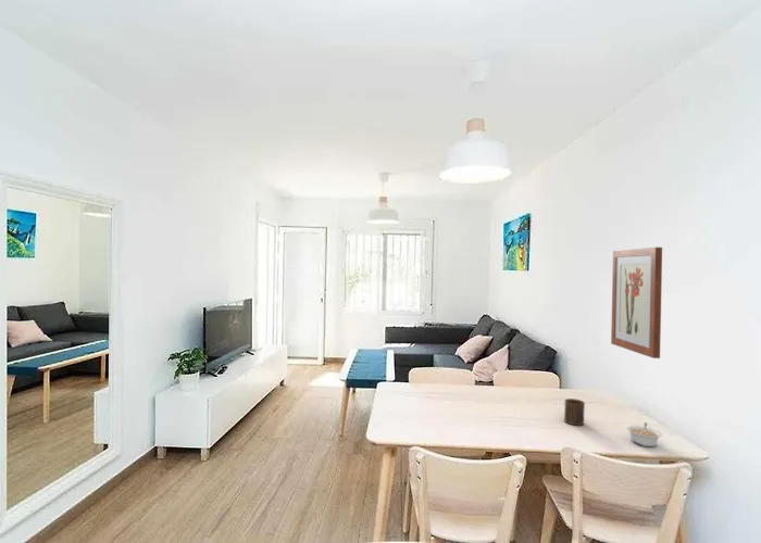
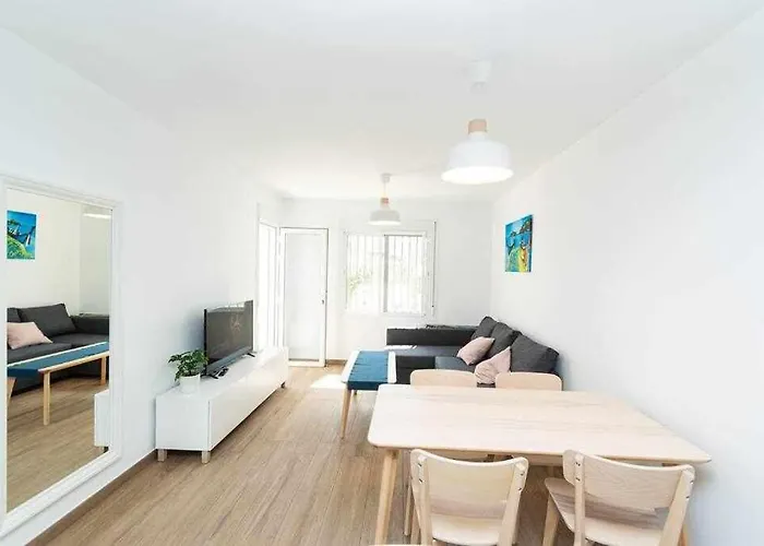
- legume [626,421,663,447]
- wall art [610,247,663,359]
- cup [563,397,586,427]
